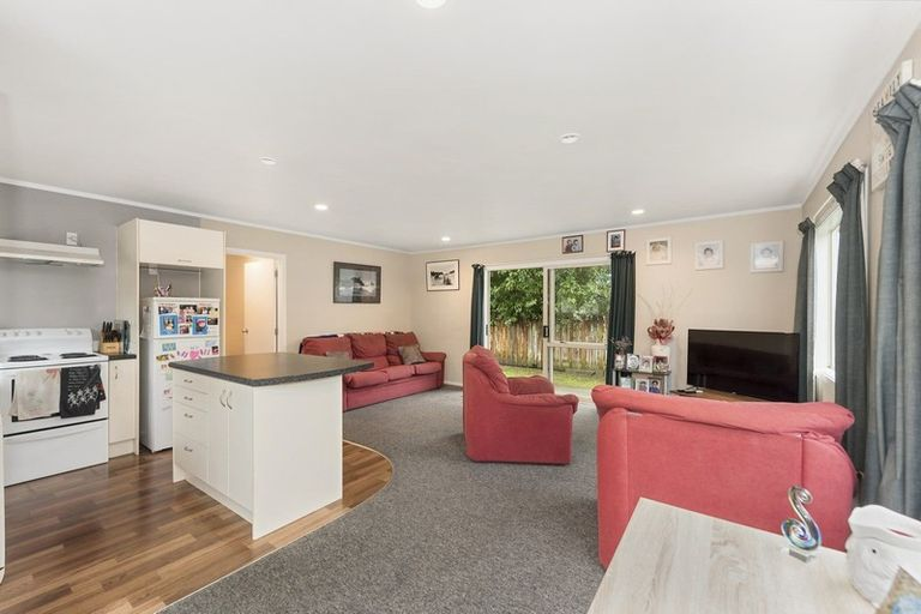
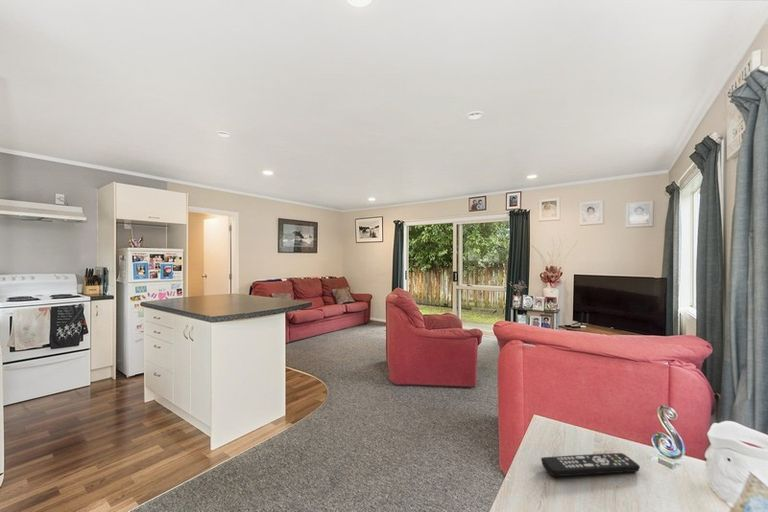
+ remote control [540,452,641,477]
